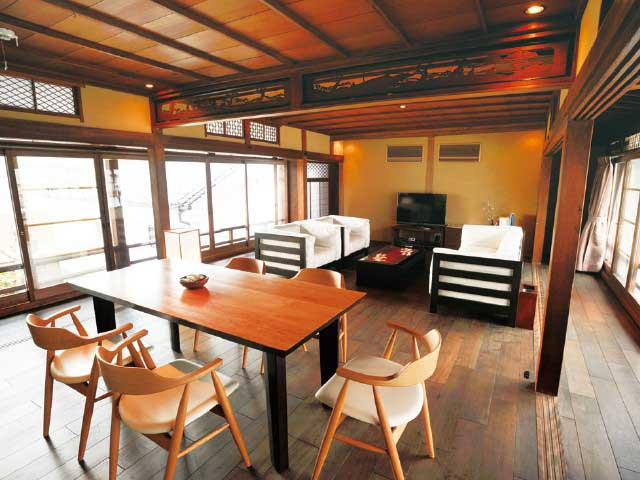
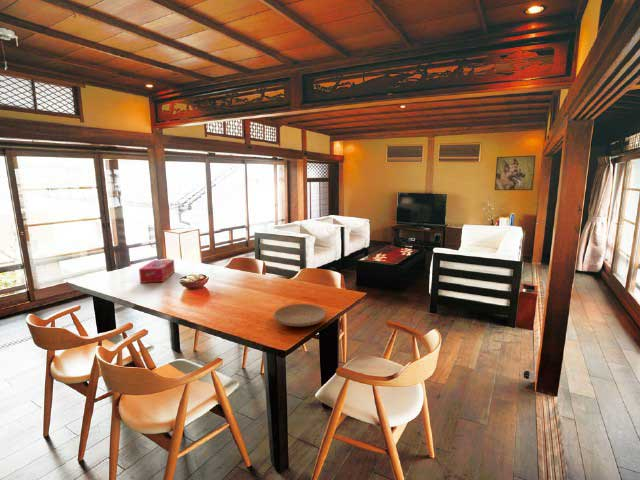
+ plate [273,303,328,328]
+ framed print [494,154,537,191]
+ tissue box [138,259,176,284]
